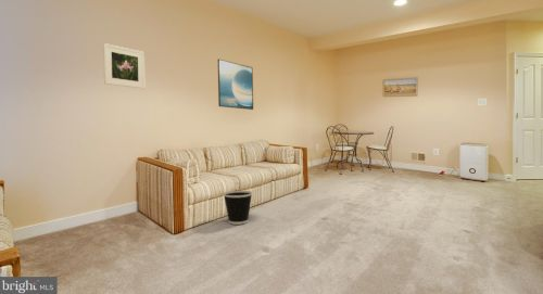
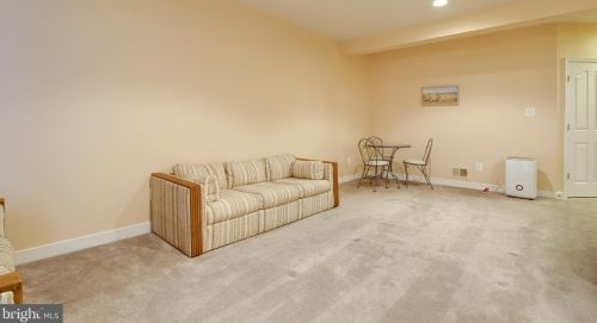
- wastebasket [223,190,253,226]
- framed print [217,59,254,111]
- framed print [102,42,146,90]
